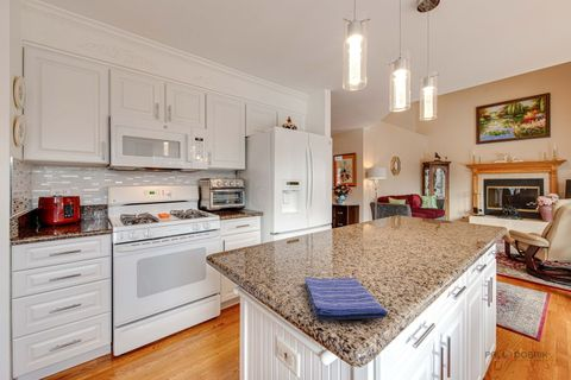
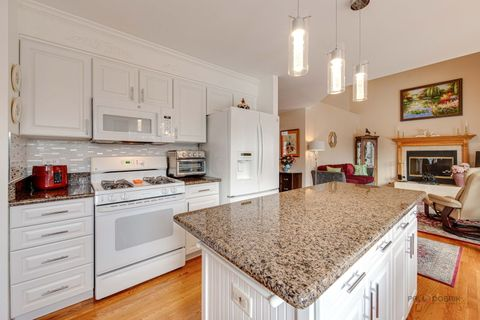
- dish towel [303,276,389,322]
